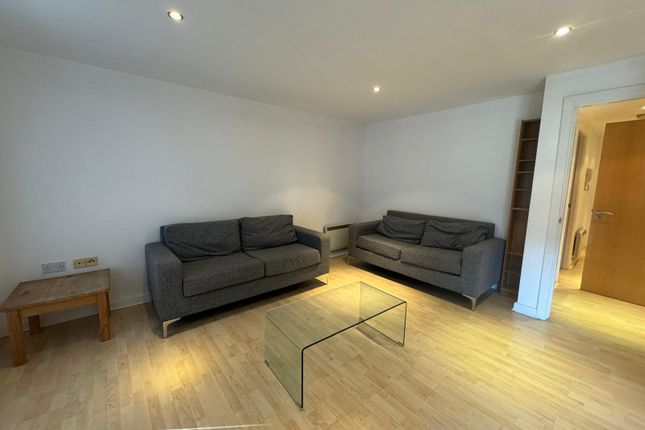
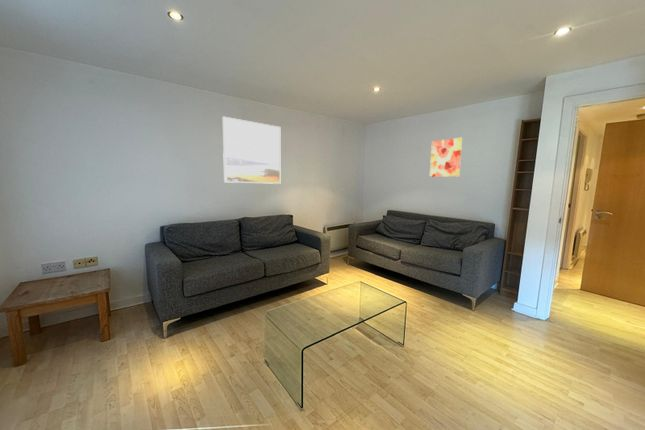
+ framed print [222,116,281,185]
+ wall art [429,137,463,178]
